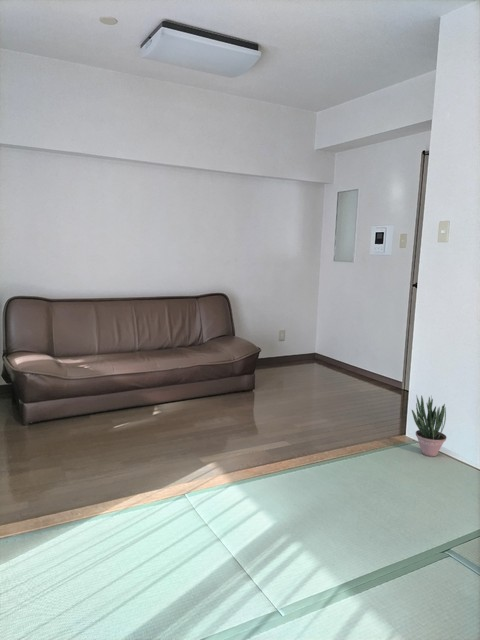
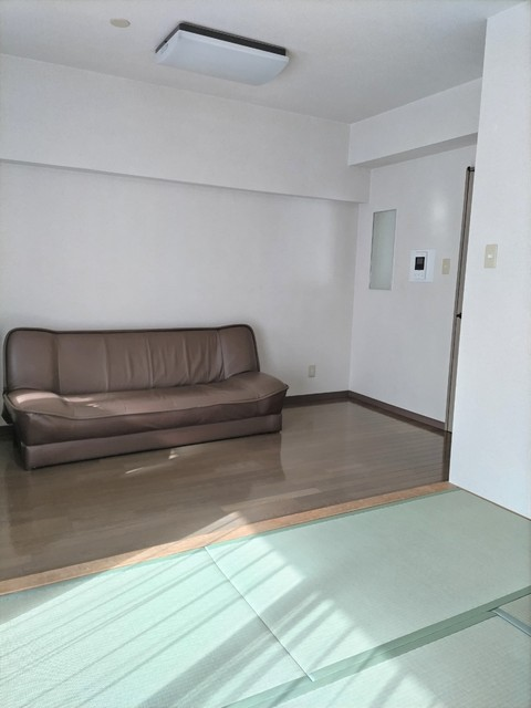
- potted plant [411,394,447,458]
